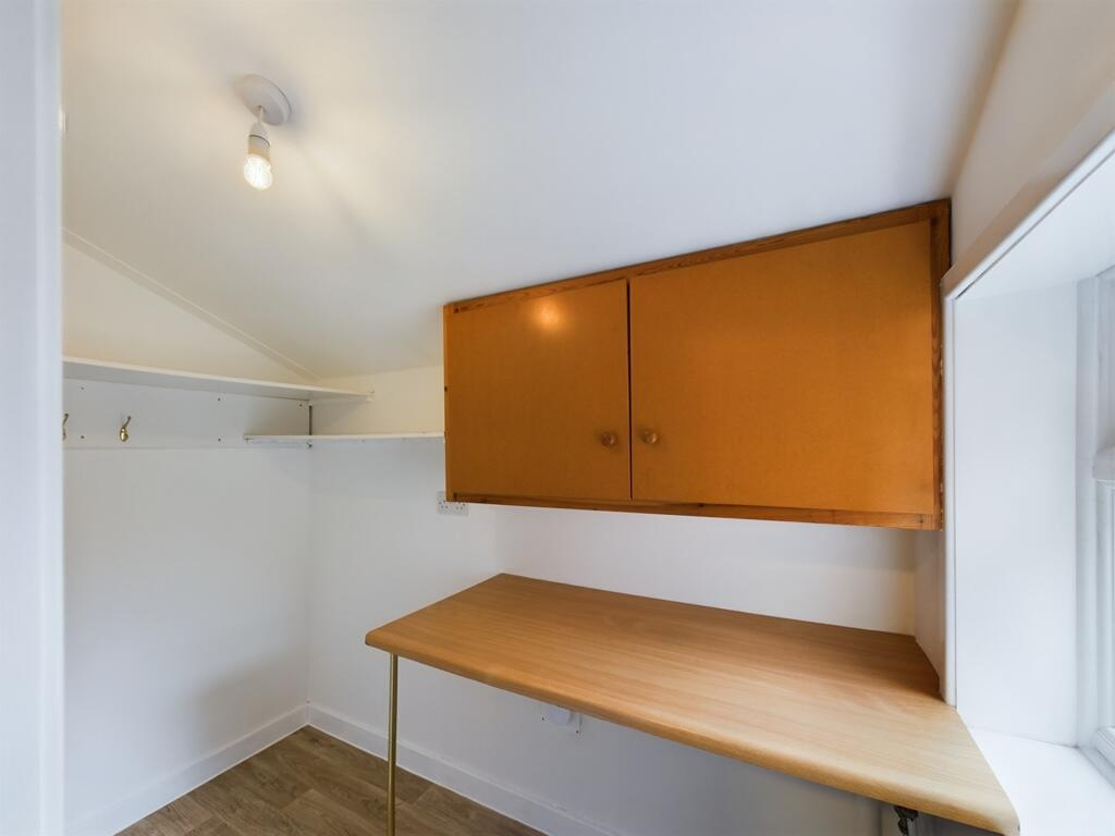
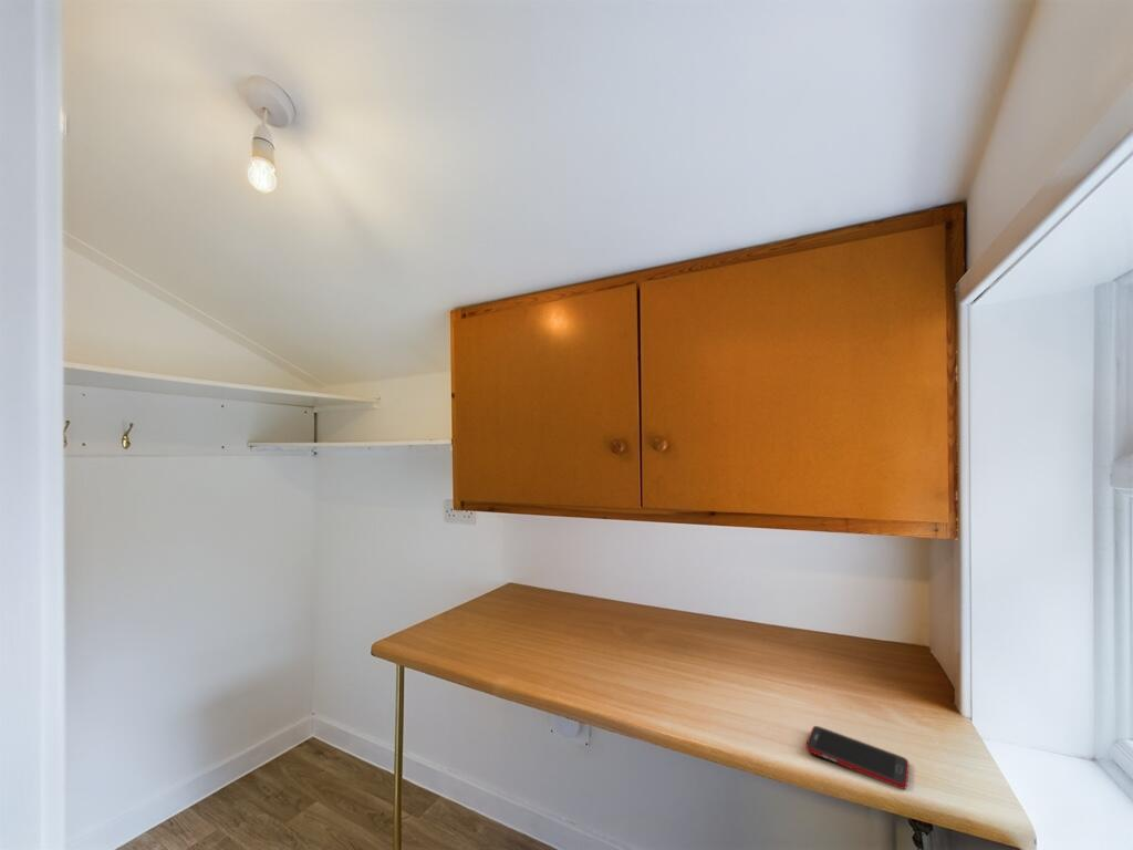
+ cell phone [804,725,911,790]
